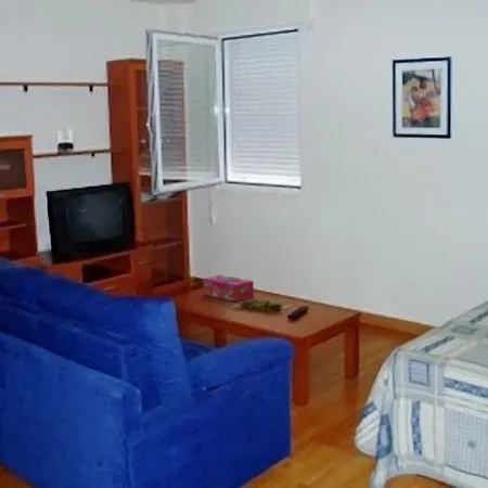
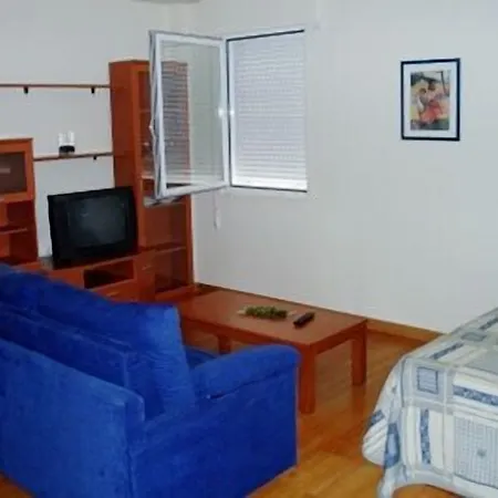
- tissue box [202,273,255,303]
